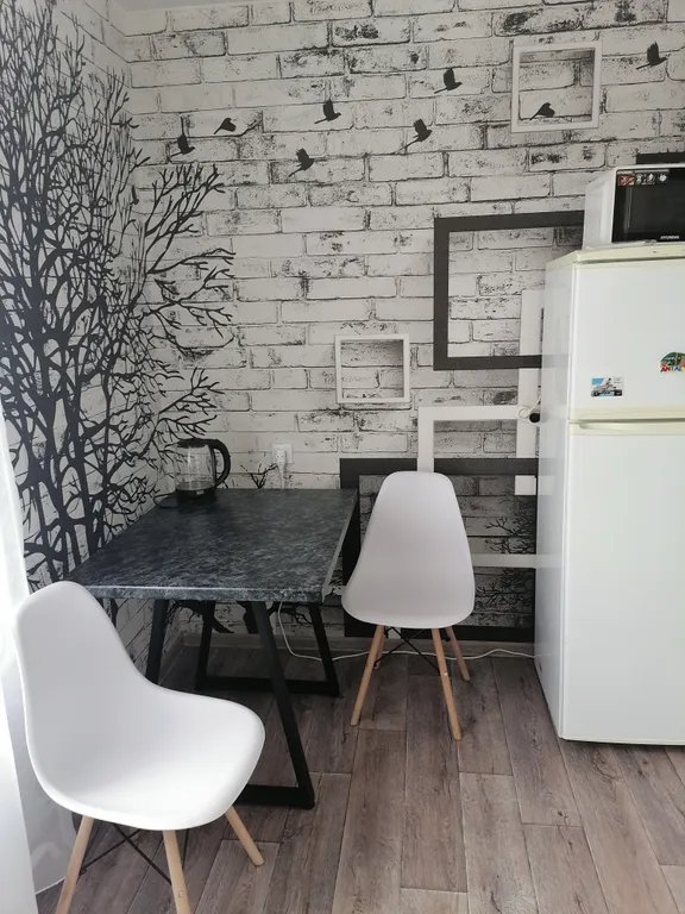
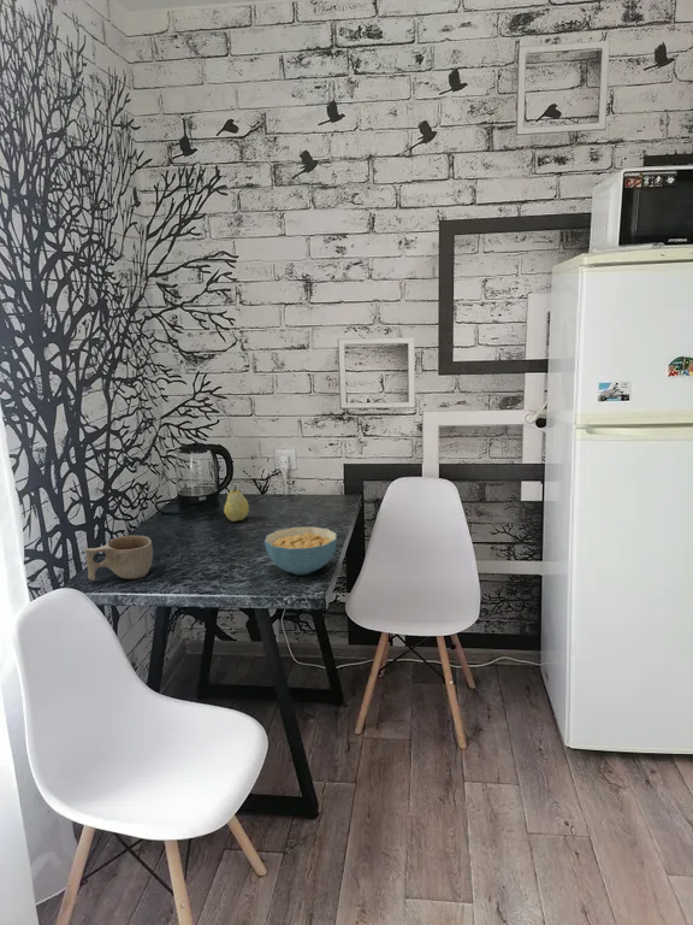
+ cereal bowl [263,525,338,576]
+ cup [84,535,154,582]
+ fruit [223,487,250,523]
